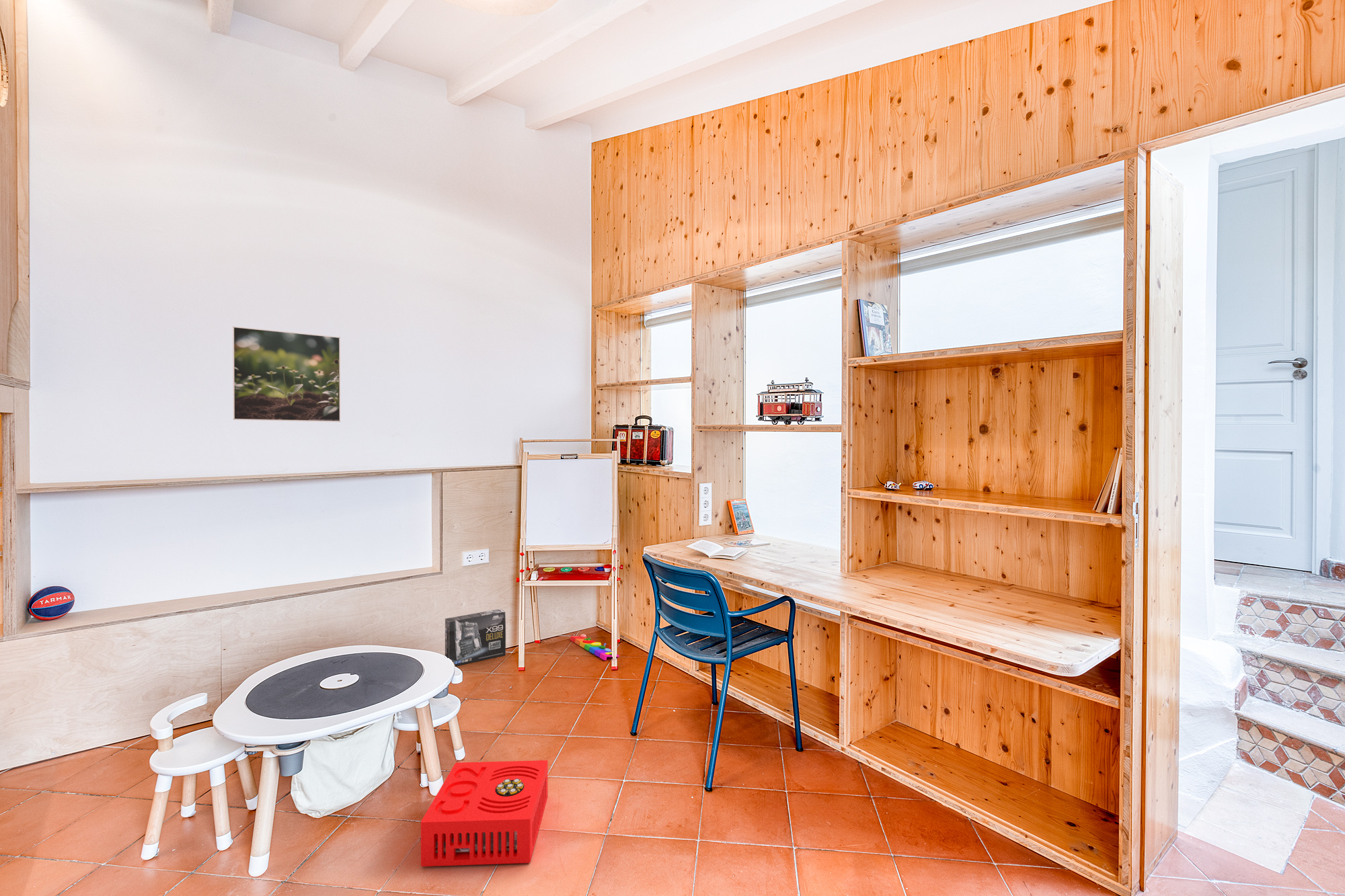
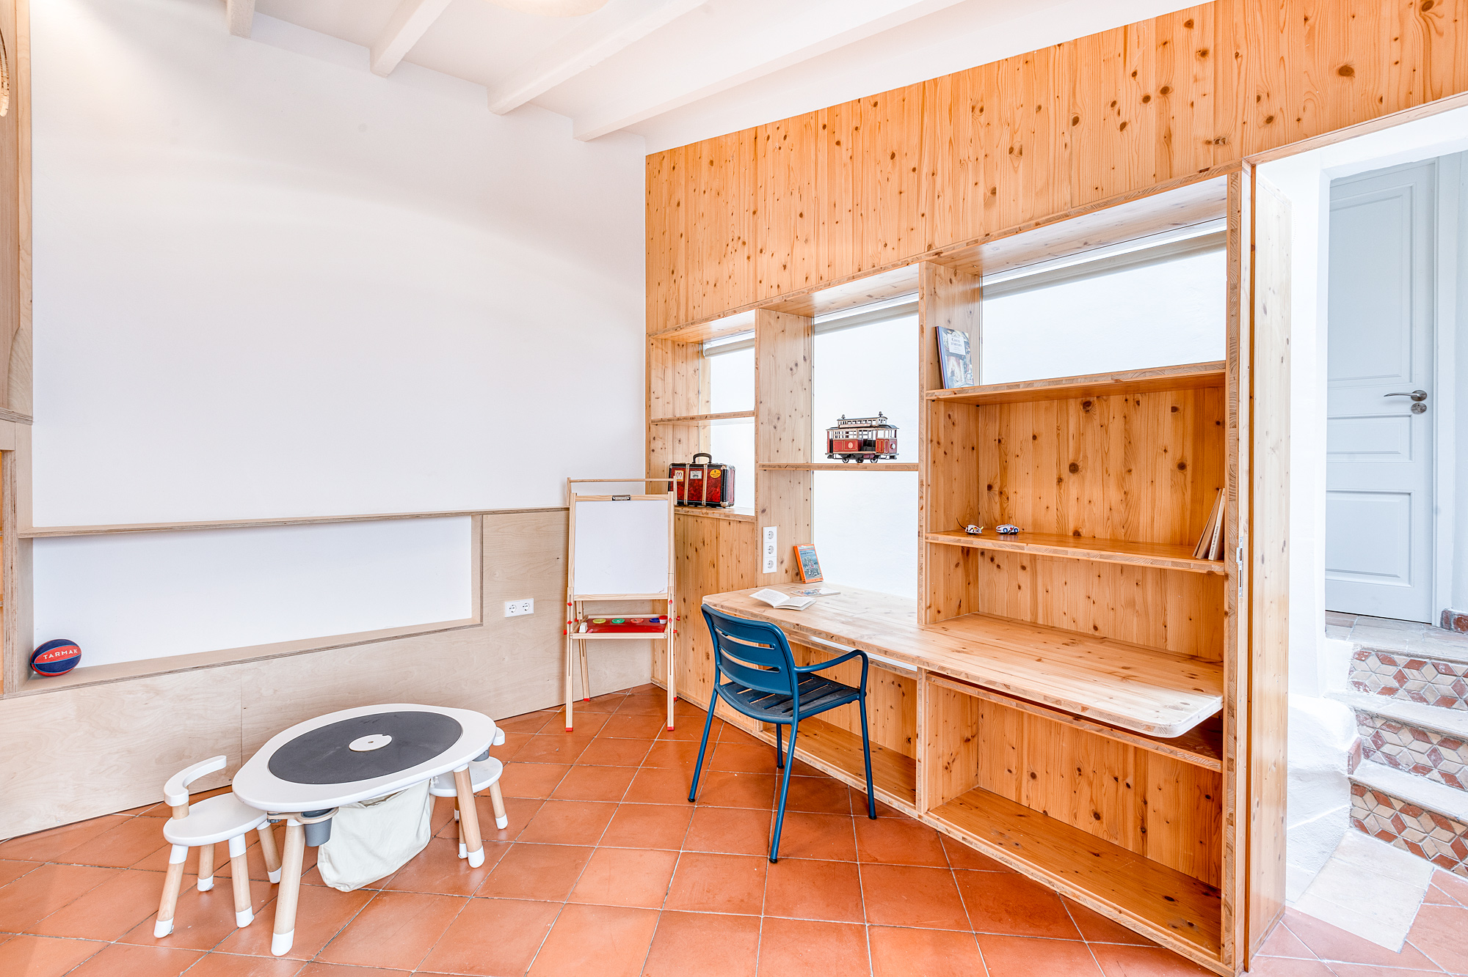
- box [445,608,506,667]
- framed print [232,326,341,423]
- grow light [420,760,549,867]
- knob puzzle [570,633,619,661]
